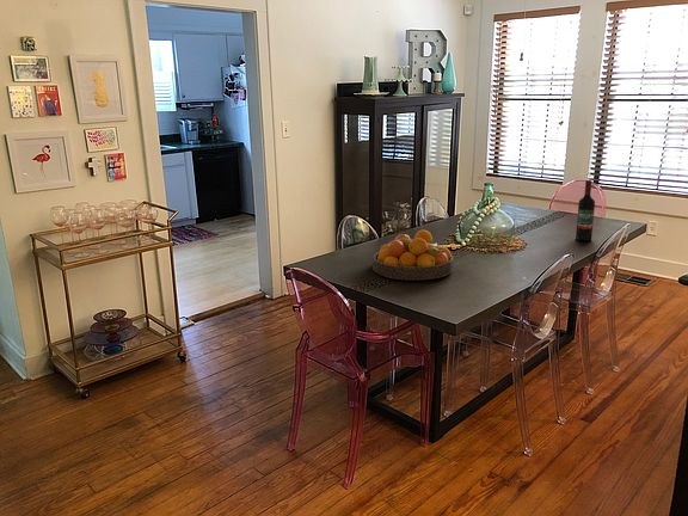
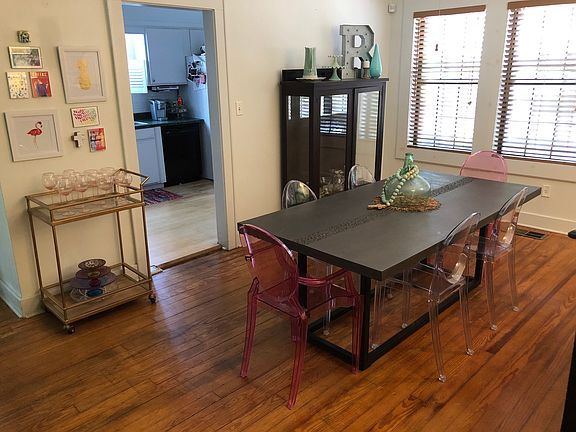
- wine bottle [575,179,596,242]
- fruit bowl [371,229,455,281]
